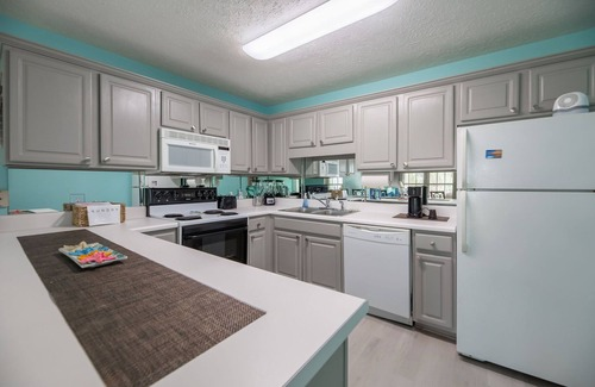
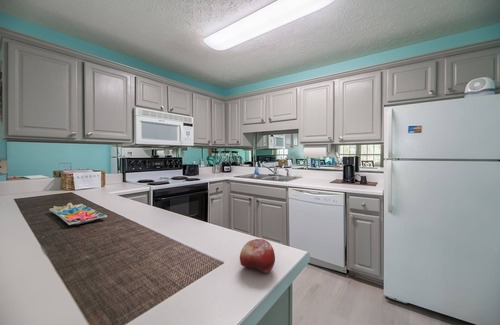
+ fruit [239,238,276,274]
